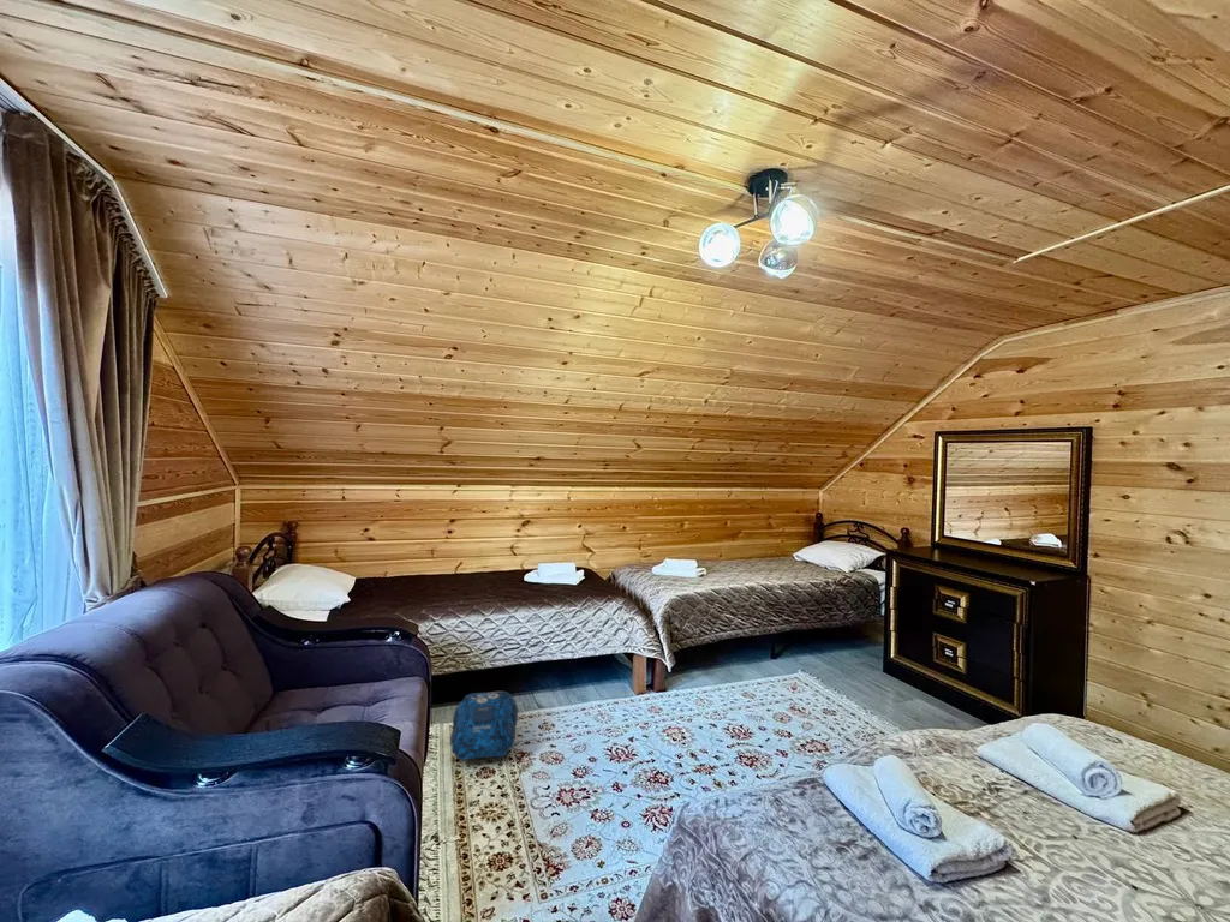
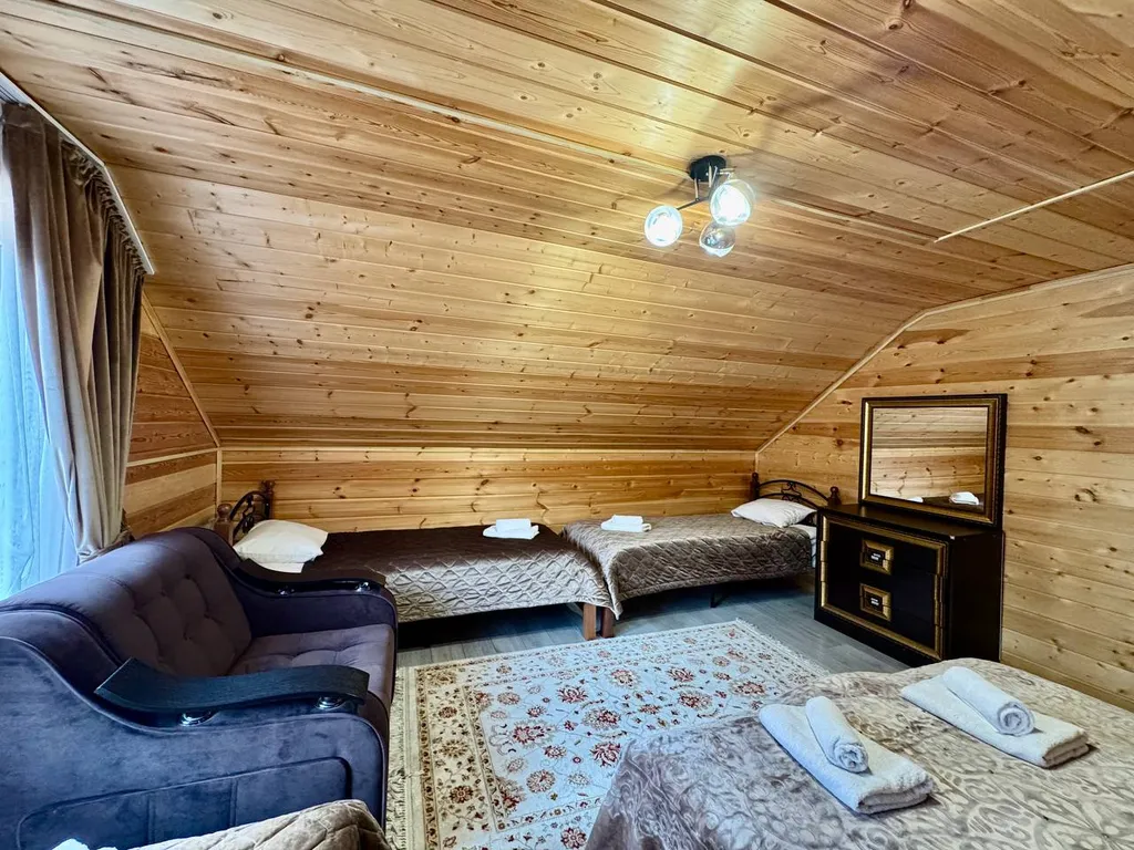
- backpack [449,690,519,761]
